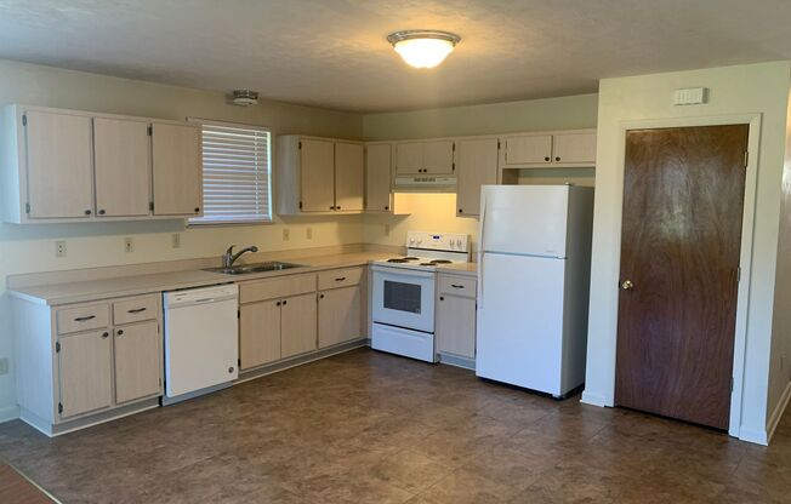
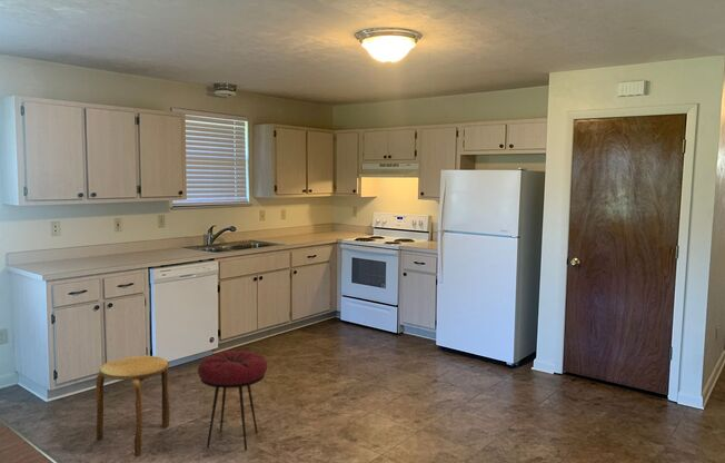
+ stool [197,349,268,452]
+ stool [95,355,171,457]
